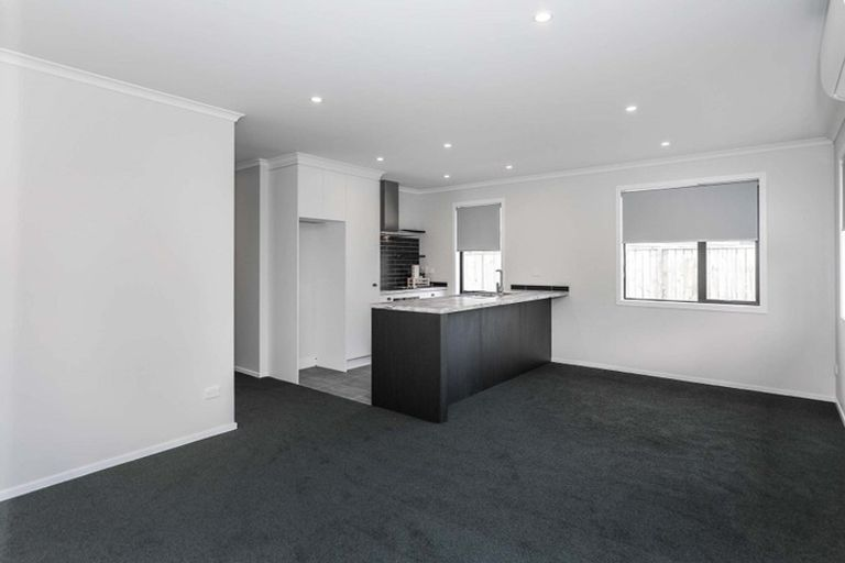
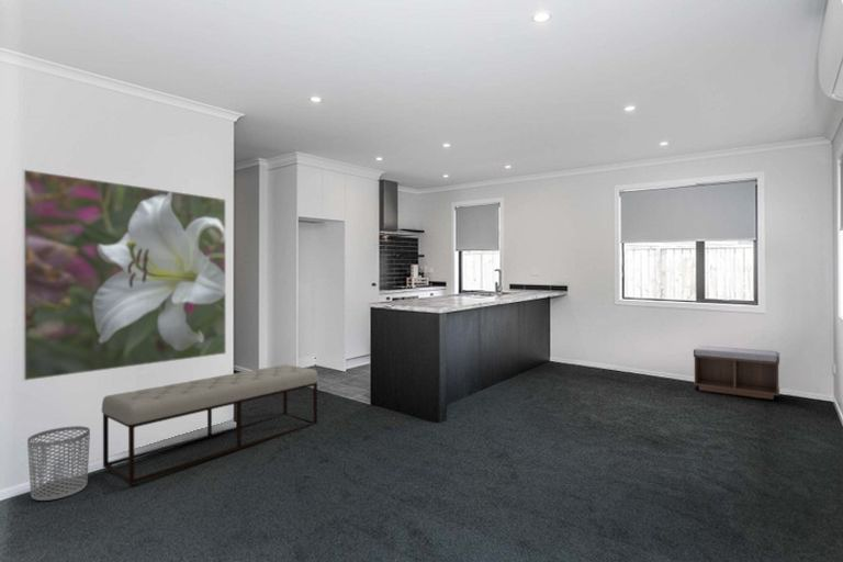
+ bench [693,345,780,401]
+ waste bin [26,425,91,502]
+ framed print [21,168,227,382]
+ bench [101,363,319,486]
